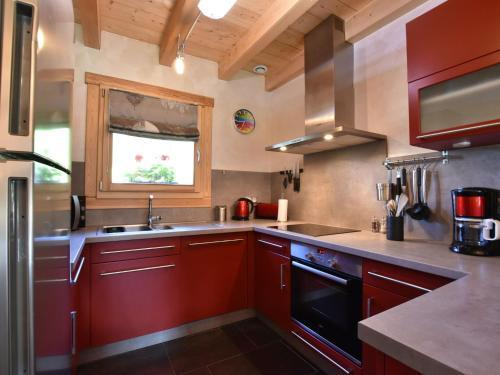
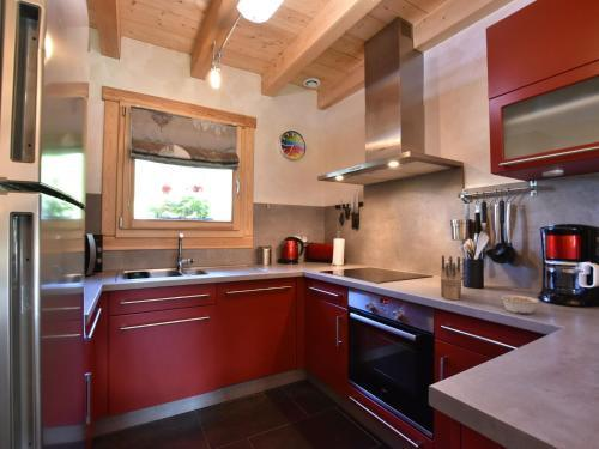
+ knife block [440,254,462,301]
+ legume [500,293,540,315]
